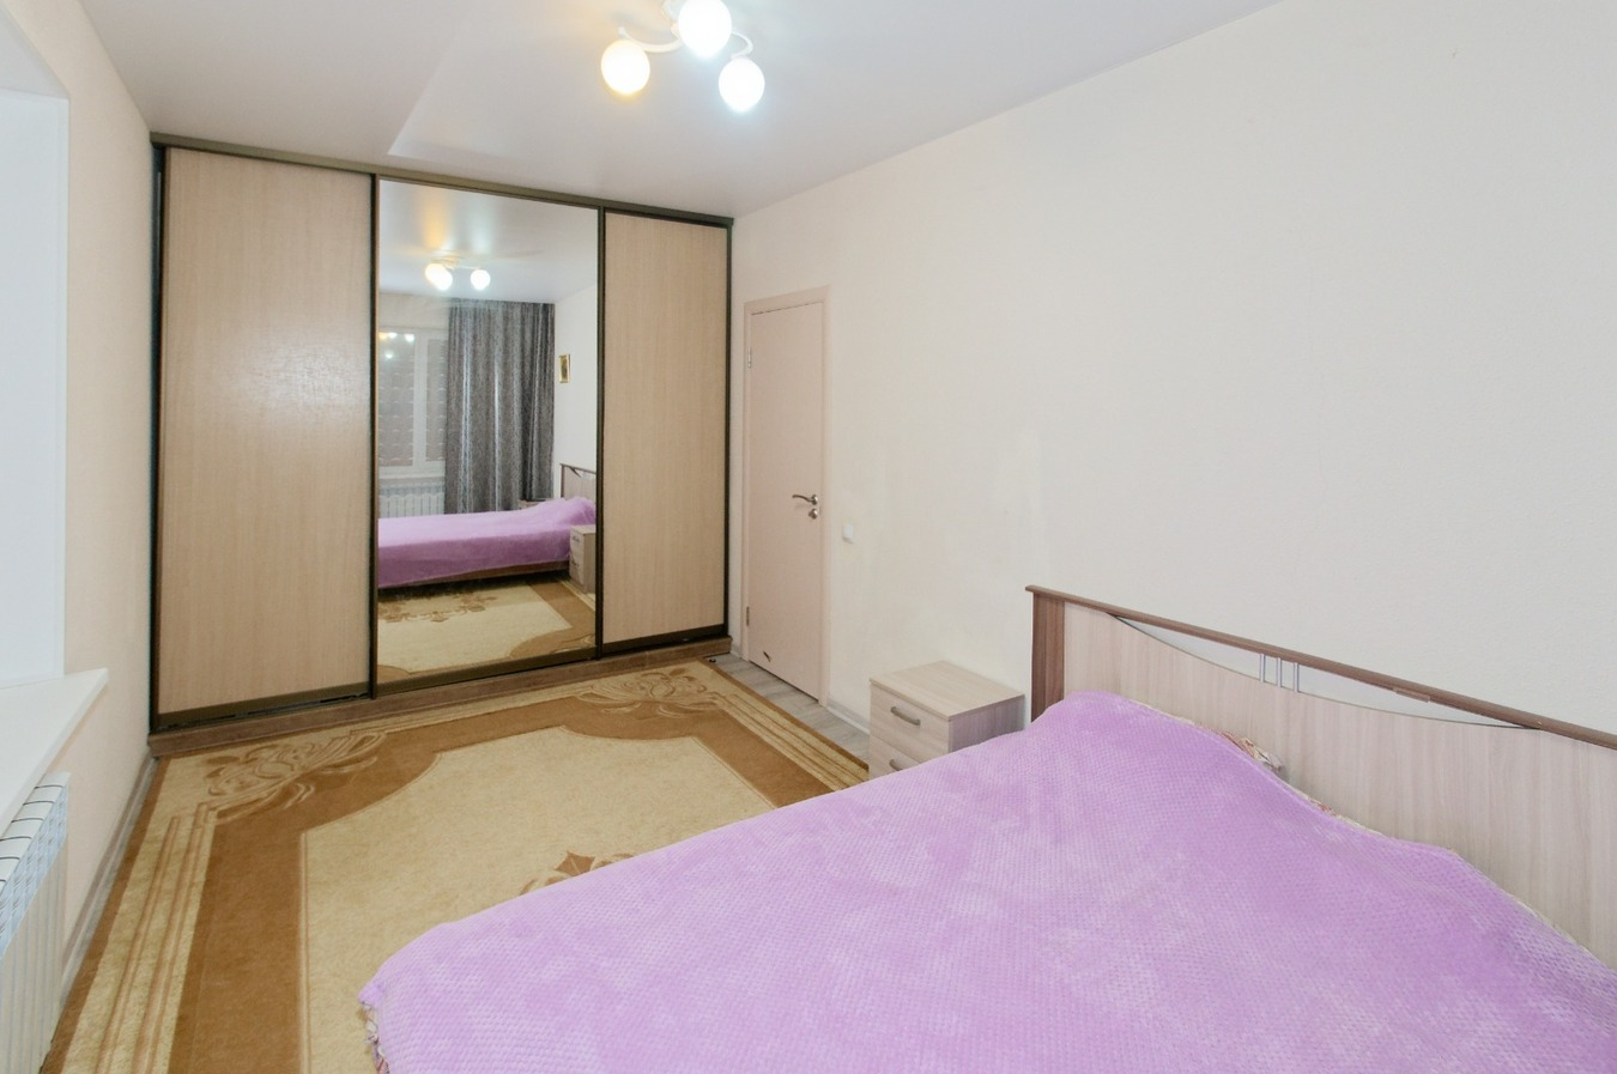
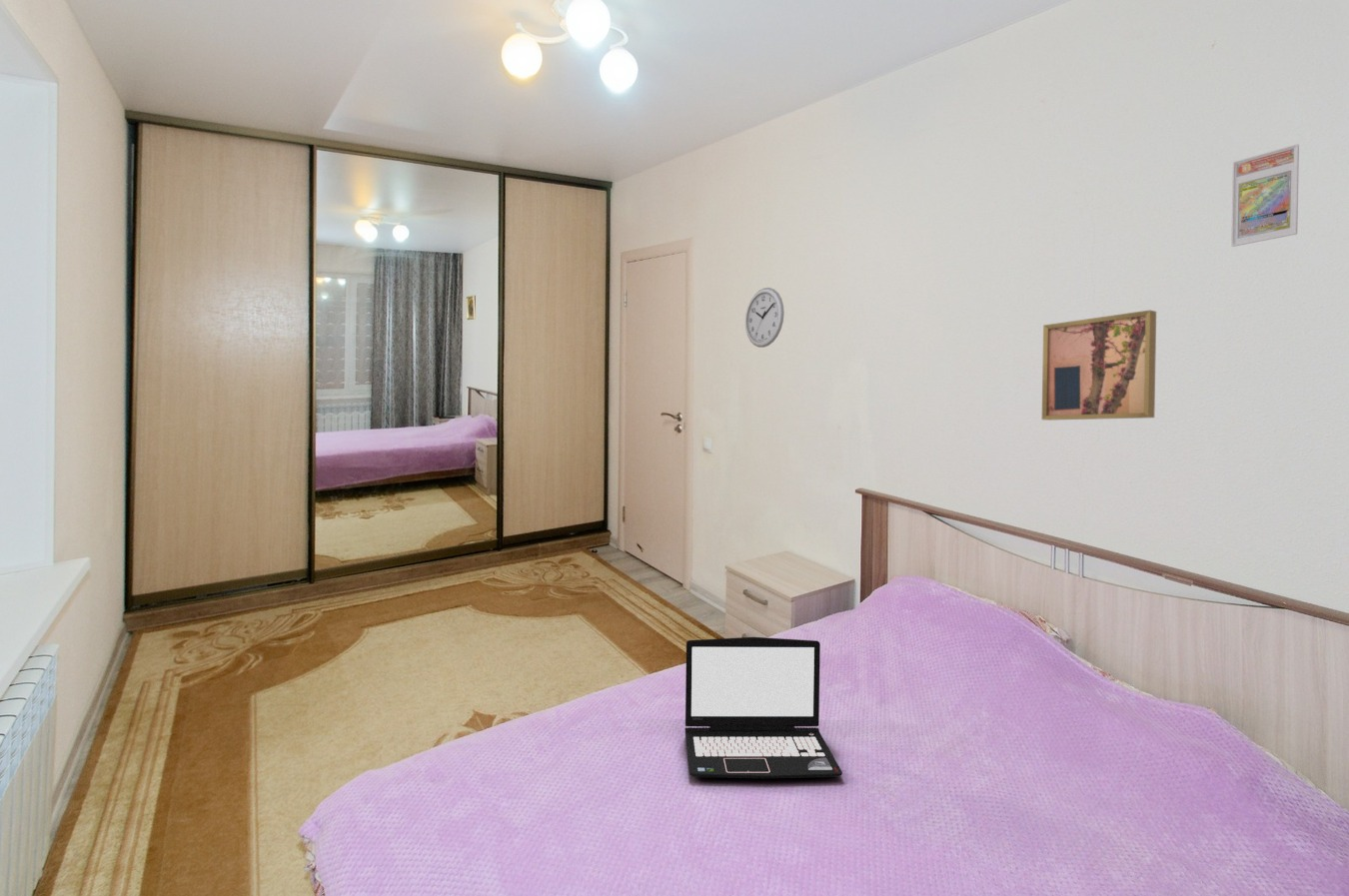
+ trading card display case [1230,143,1300,248]
+ wall art [1041,309,1157,422]
+ wall clock [744,287,785,349]
+ laptop [684,636,843,779]
